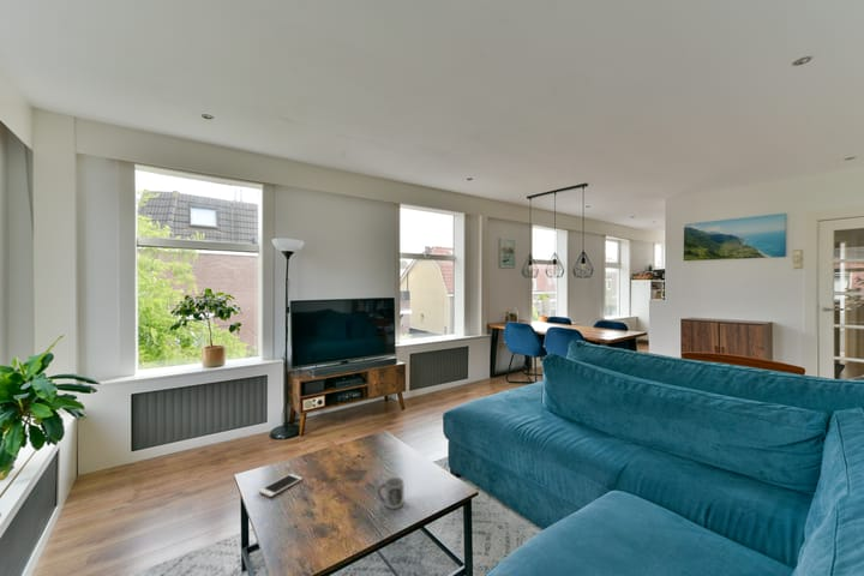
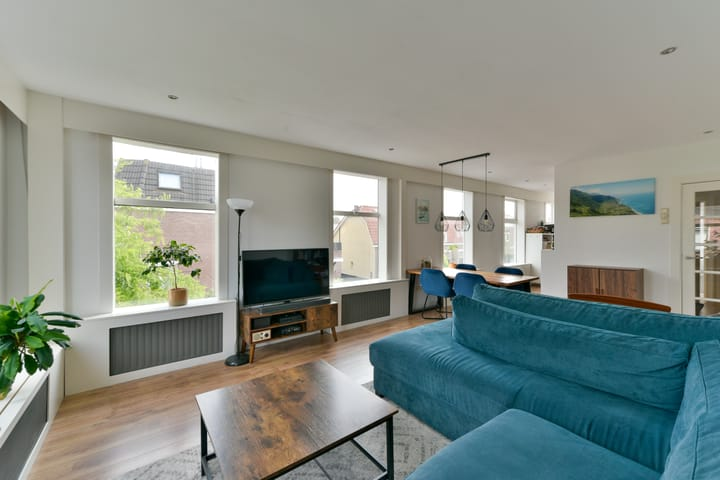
- cell phone [258,473,304,498]
- cup [377,476,404,510]
